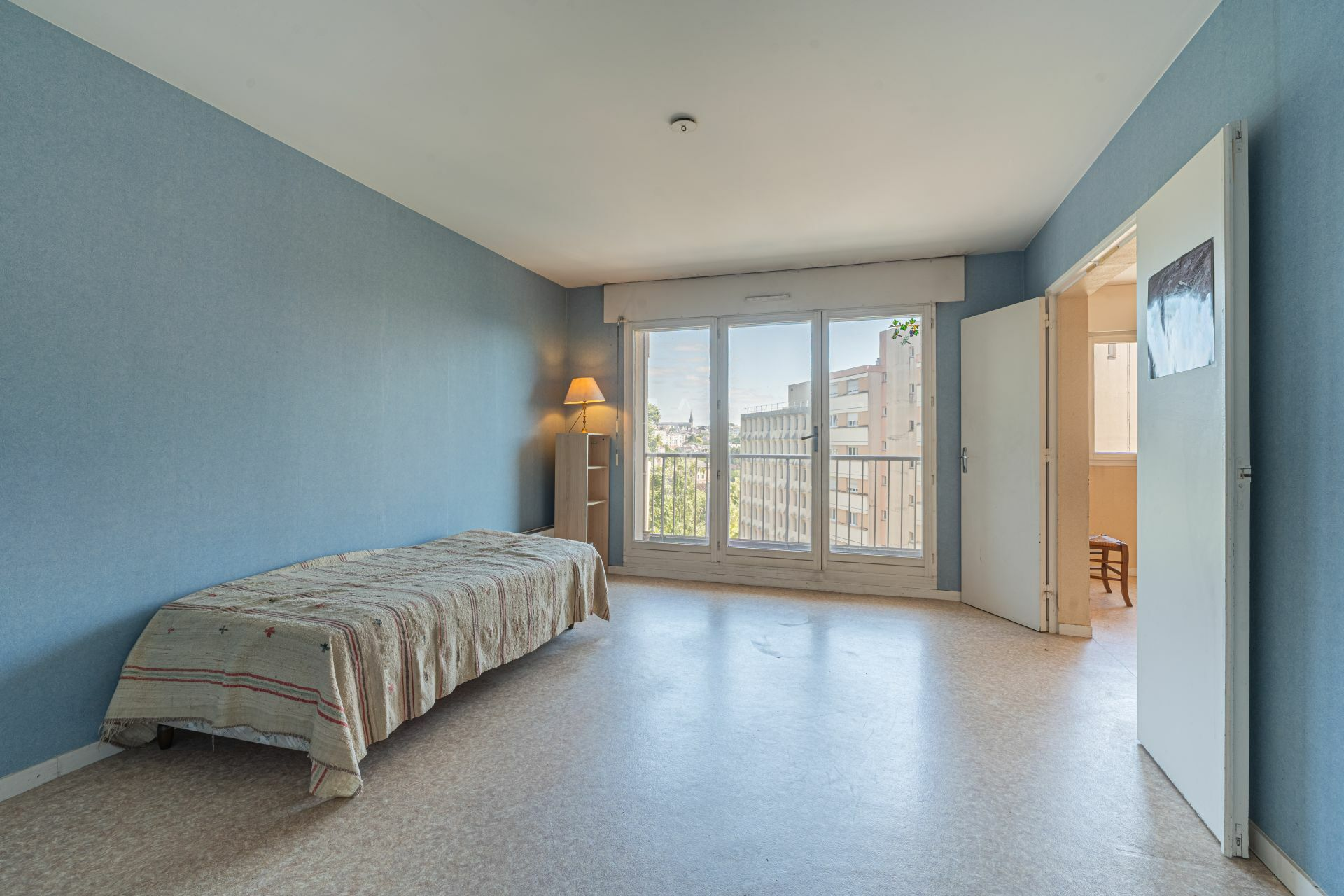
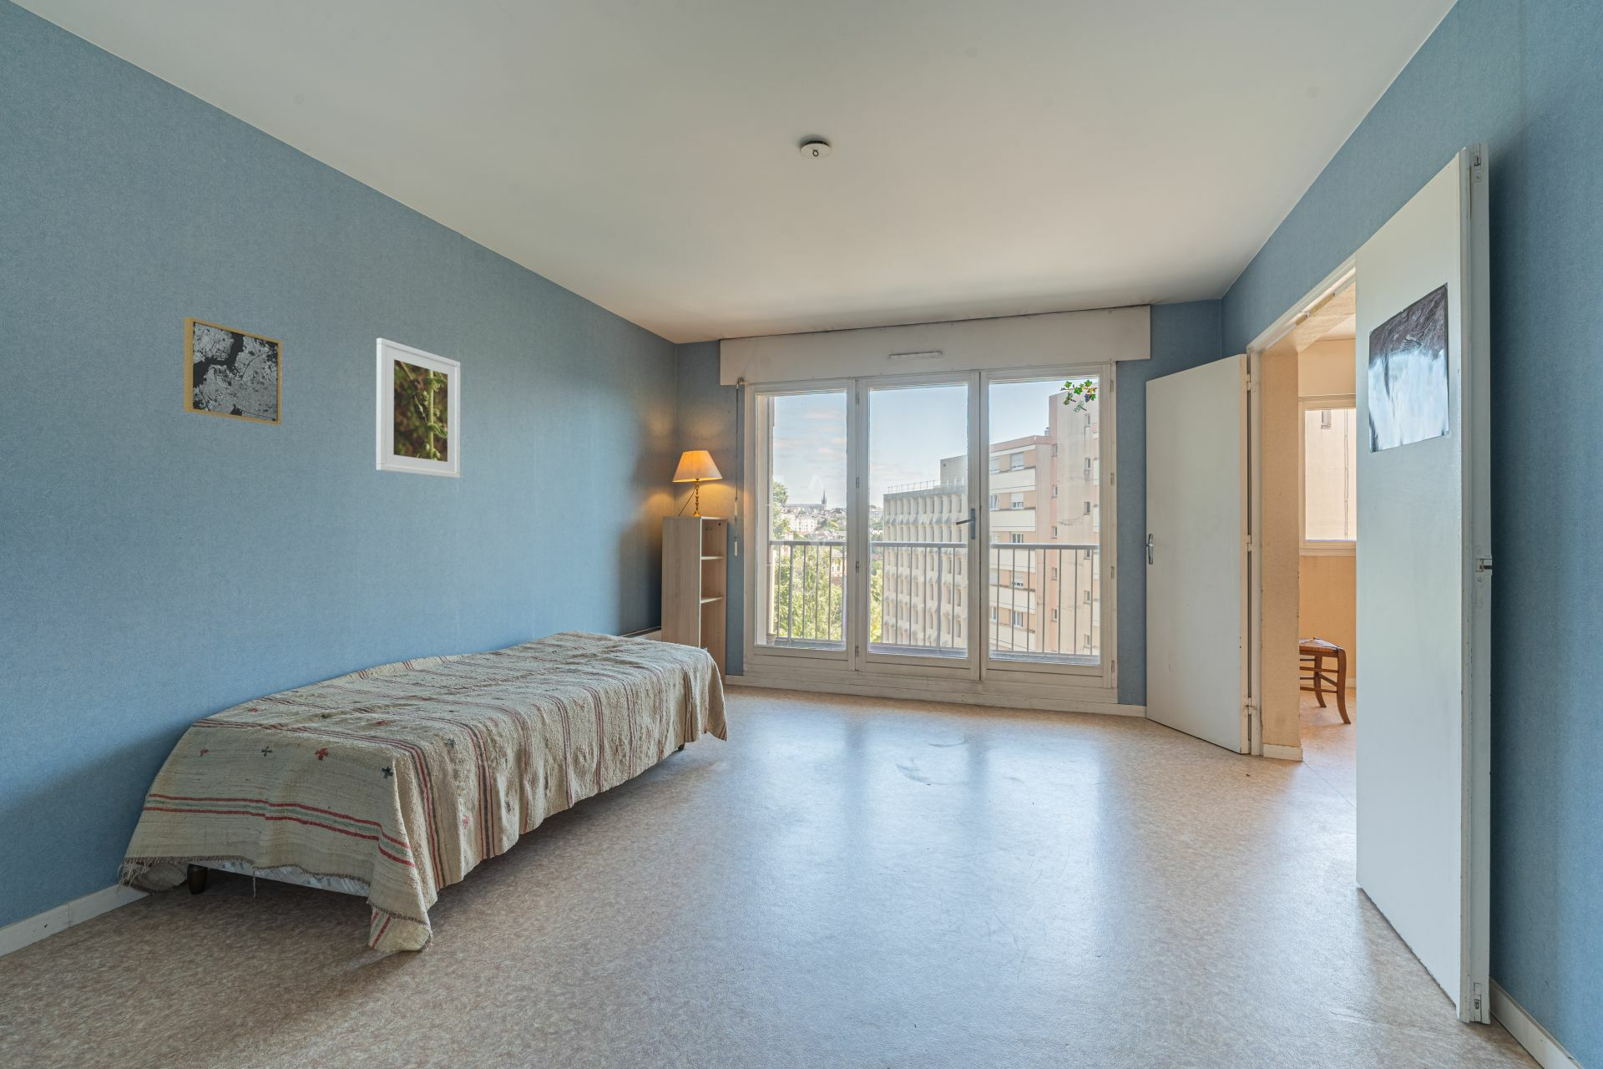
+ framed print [375,338,460,480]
+ wall art [182,316,283,426]
